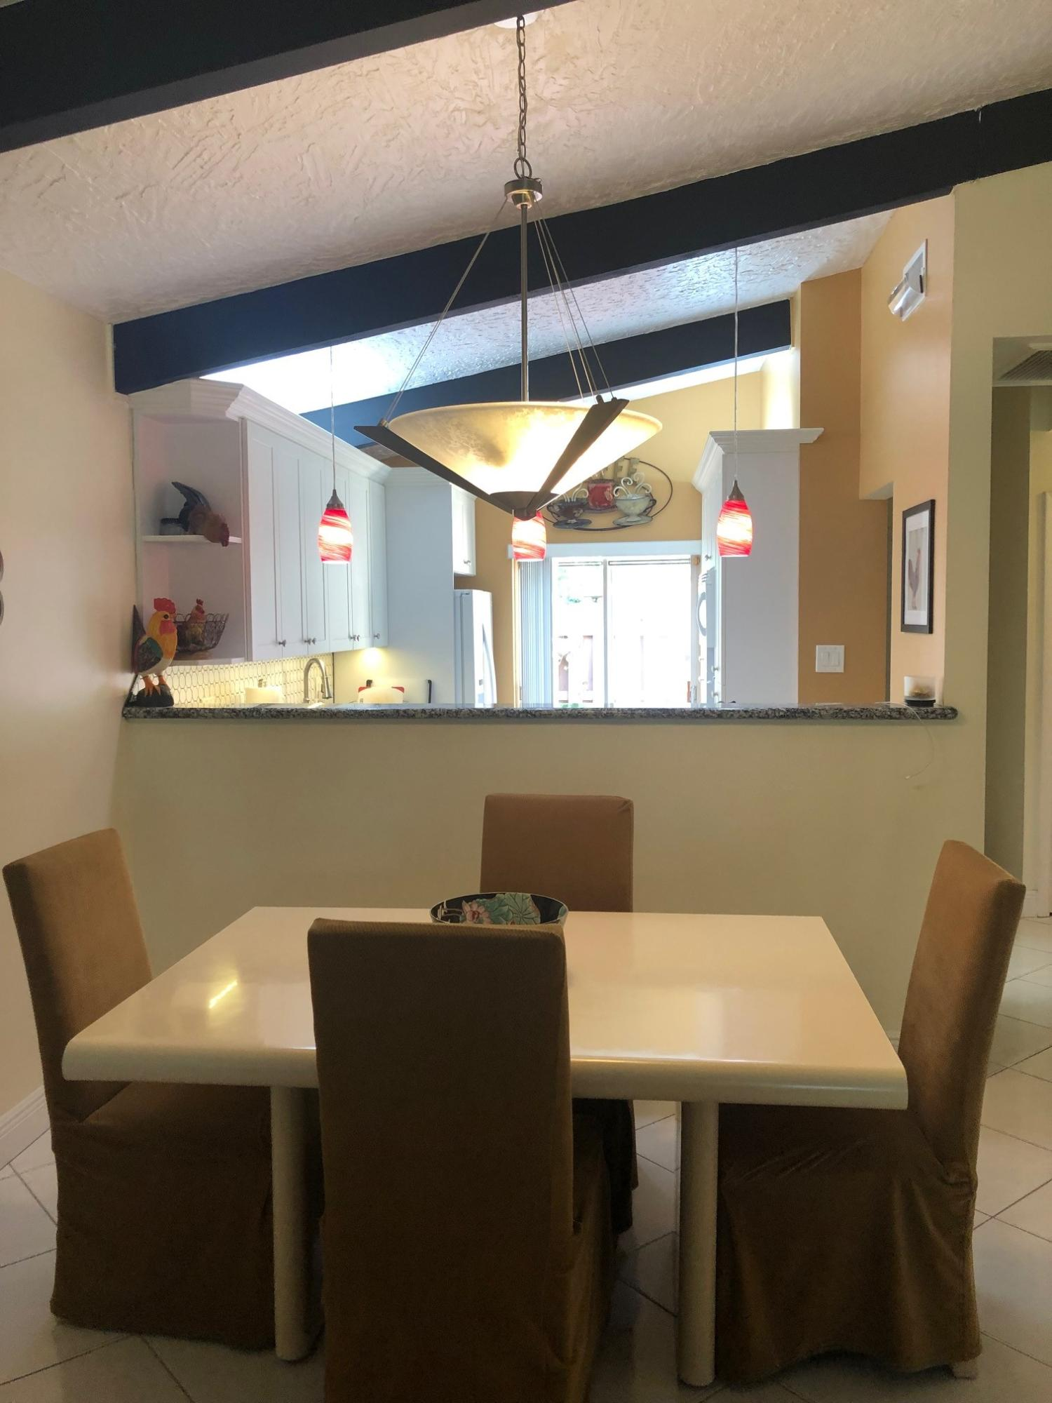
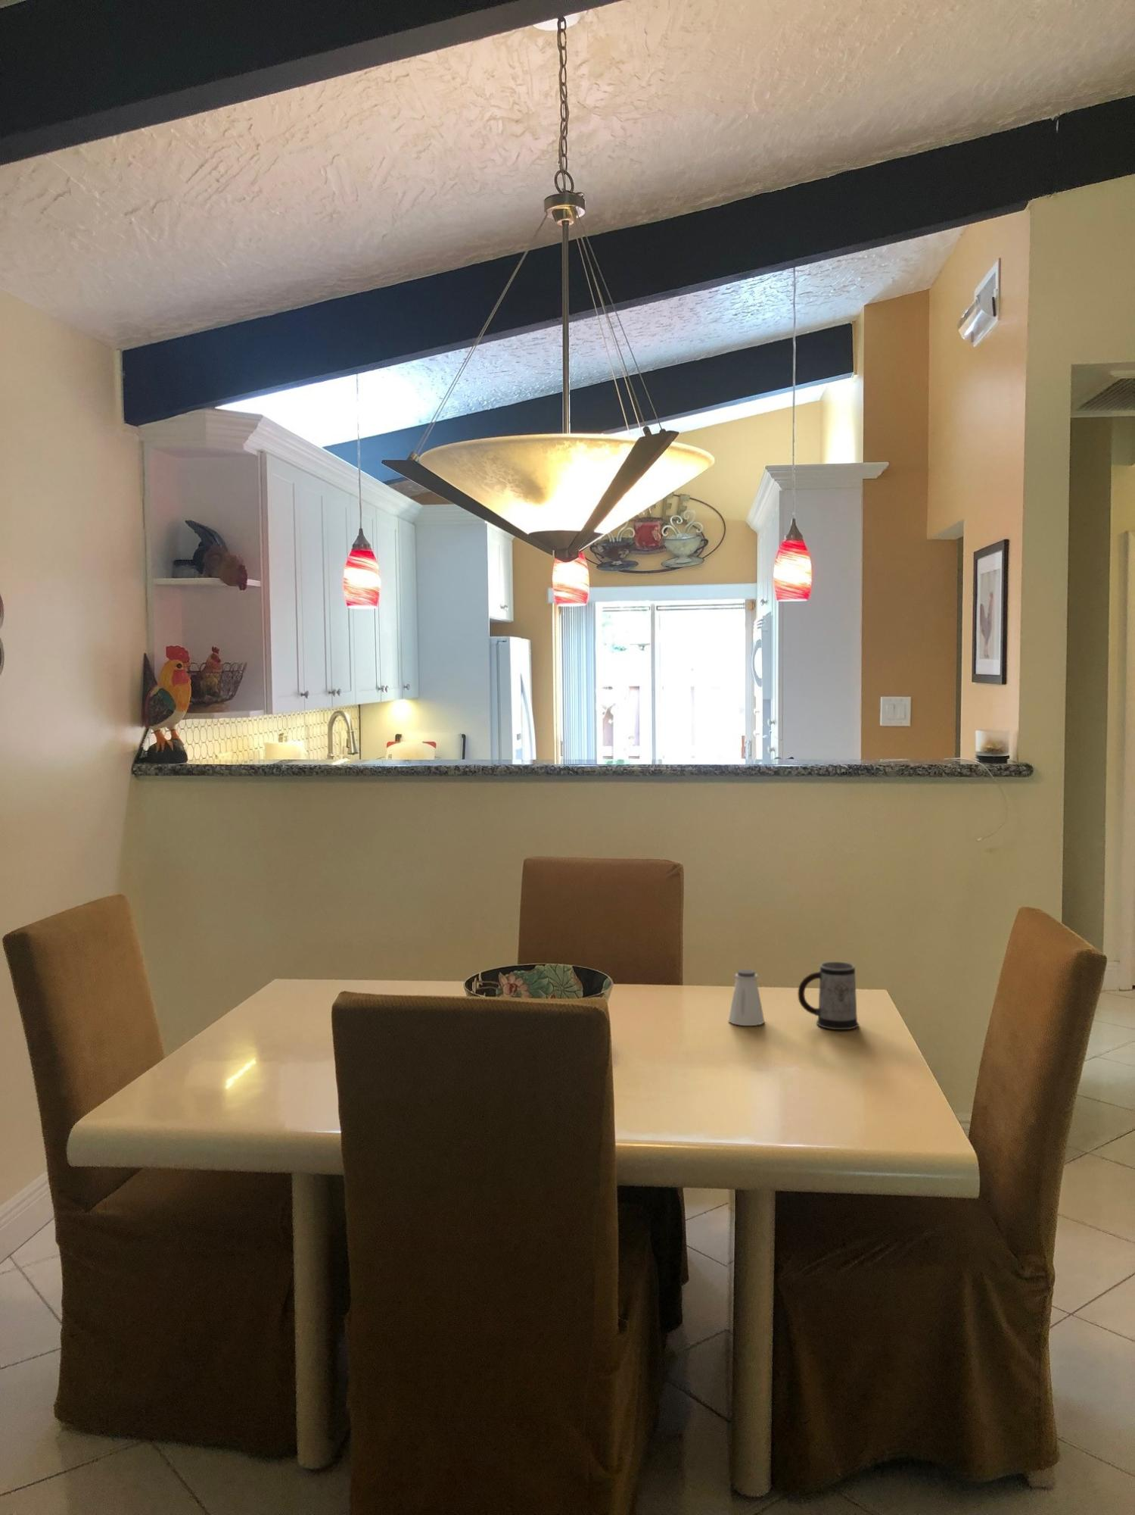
+ mug [796,961,860,1031]
+ saltshaker [728,969,765,1026]
